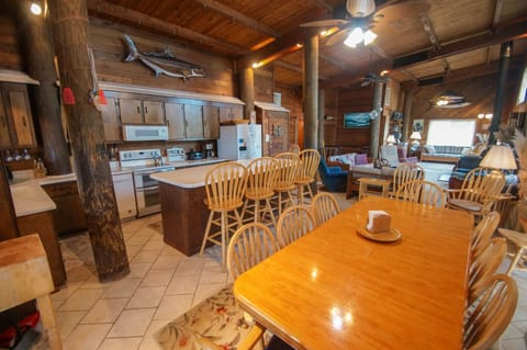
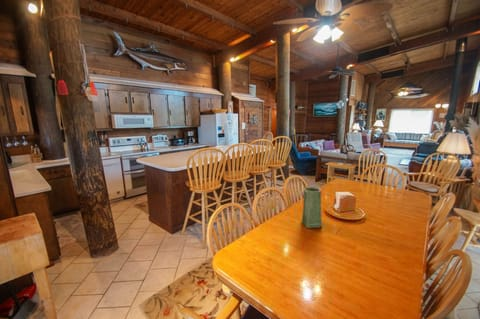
+ vase [301,186,323,229]
